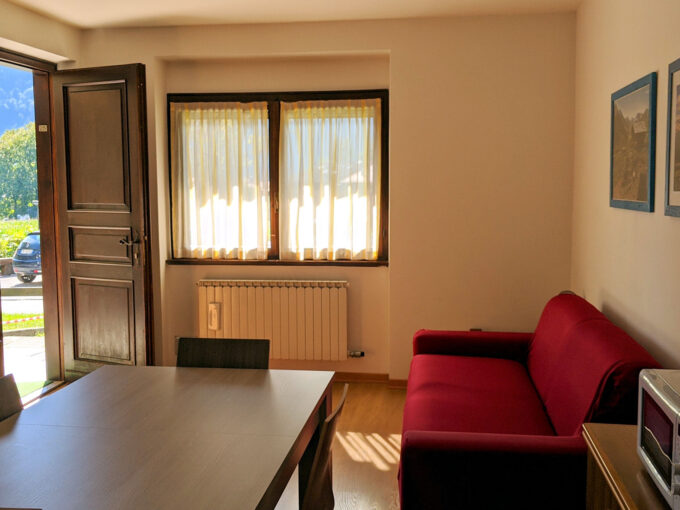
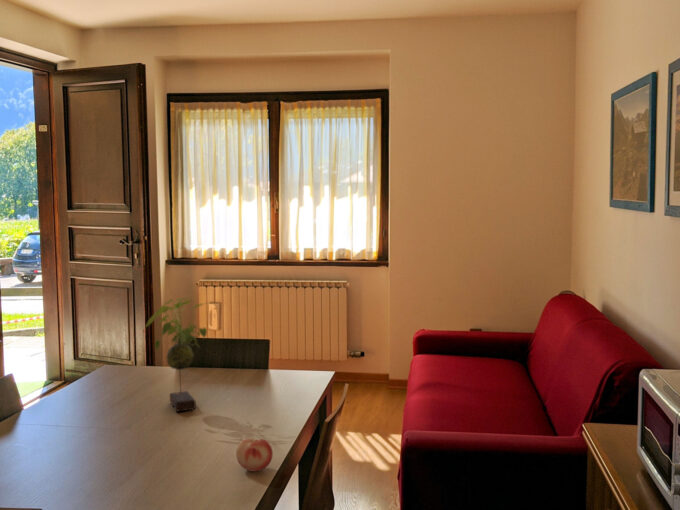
+ fruit [235,438,274,473]
+ plant [144,297,211,413]
